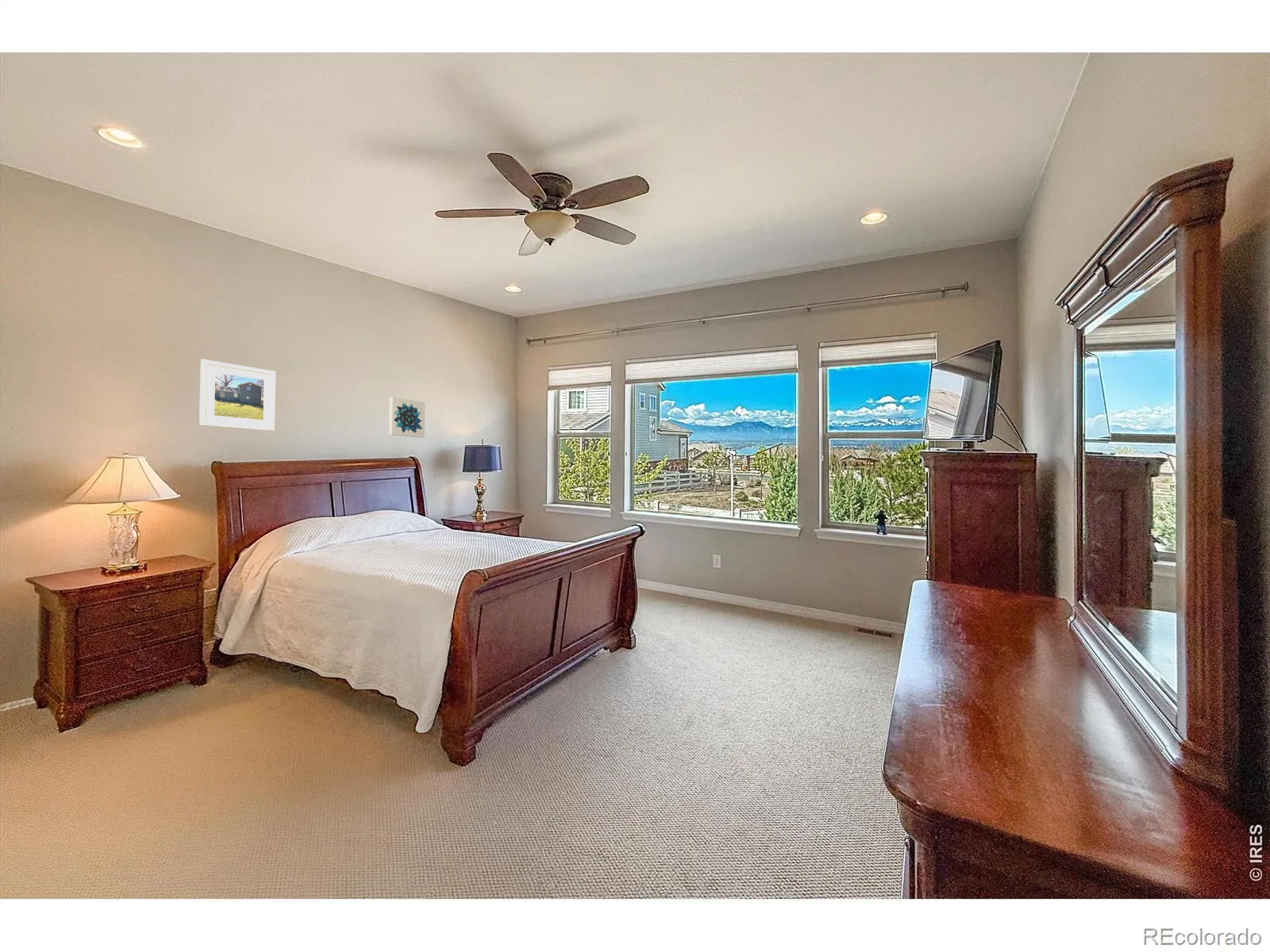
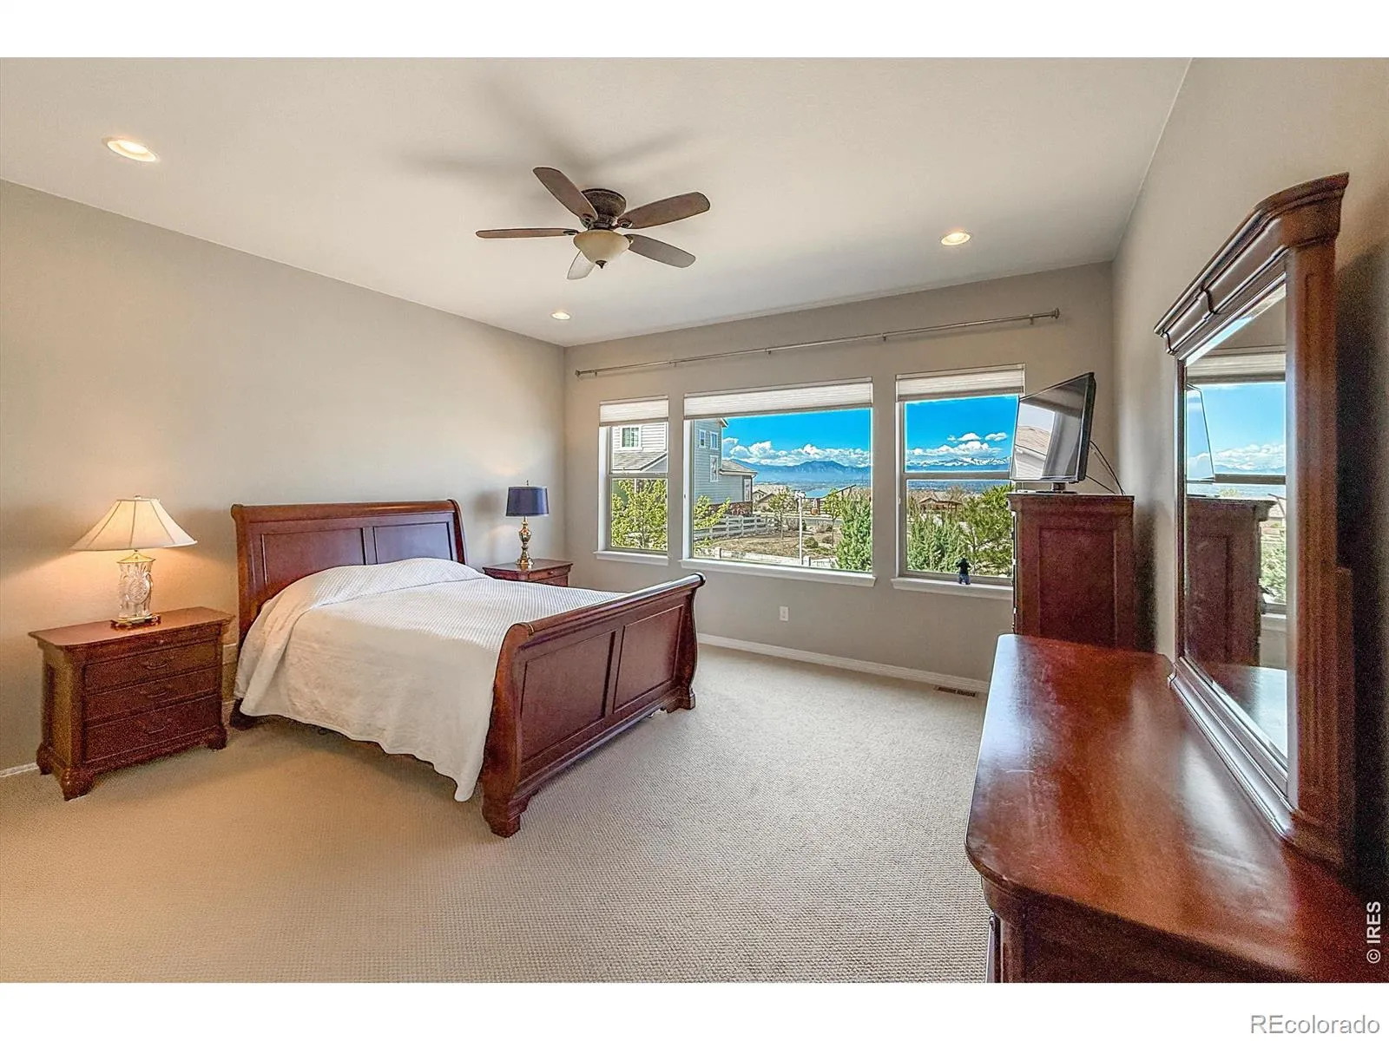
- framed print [198,359,276,432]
- wall art [388,397,425,439]
